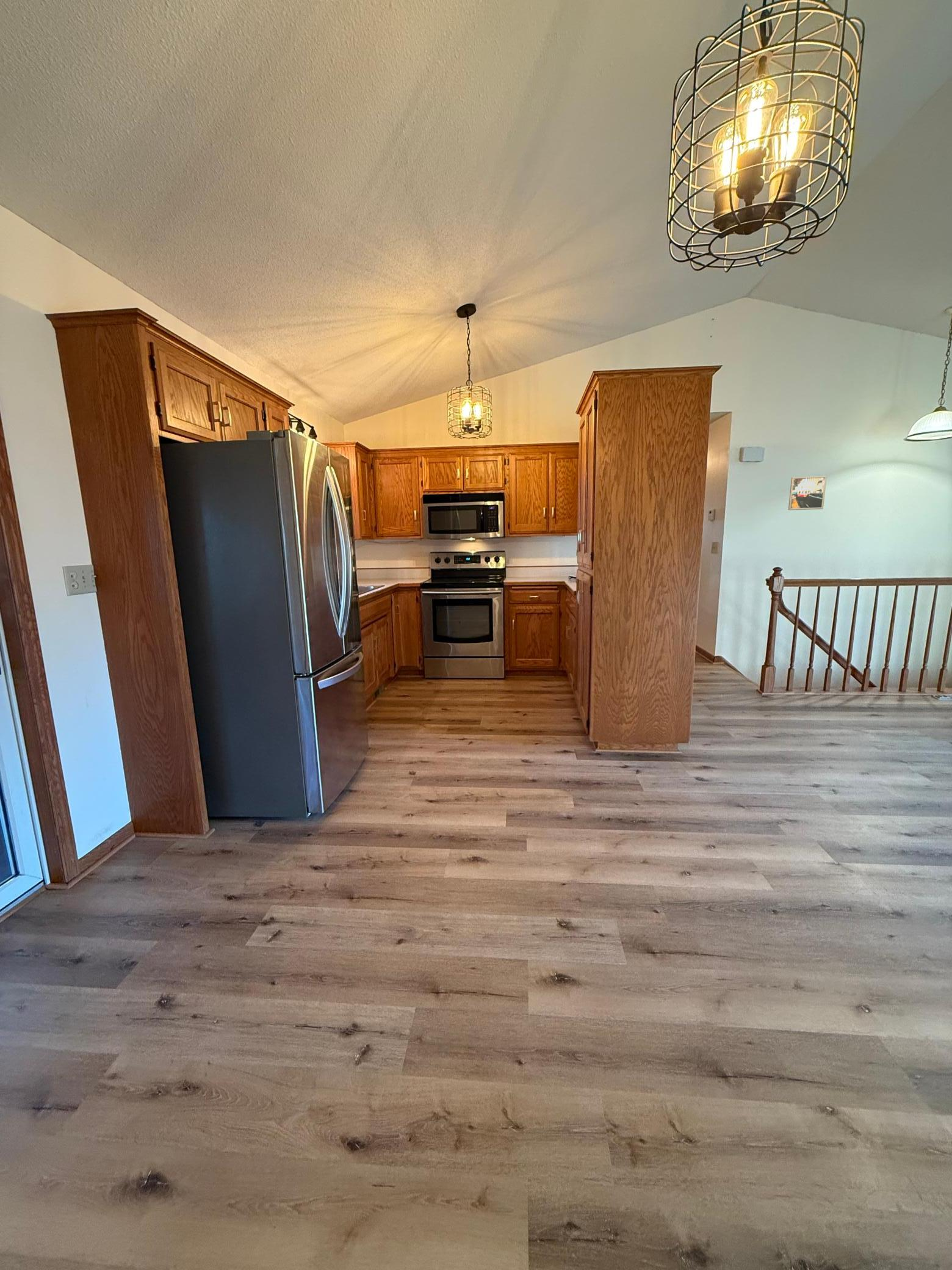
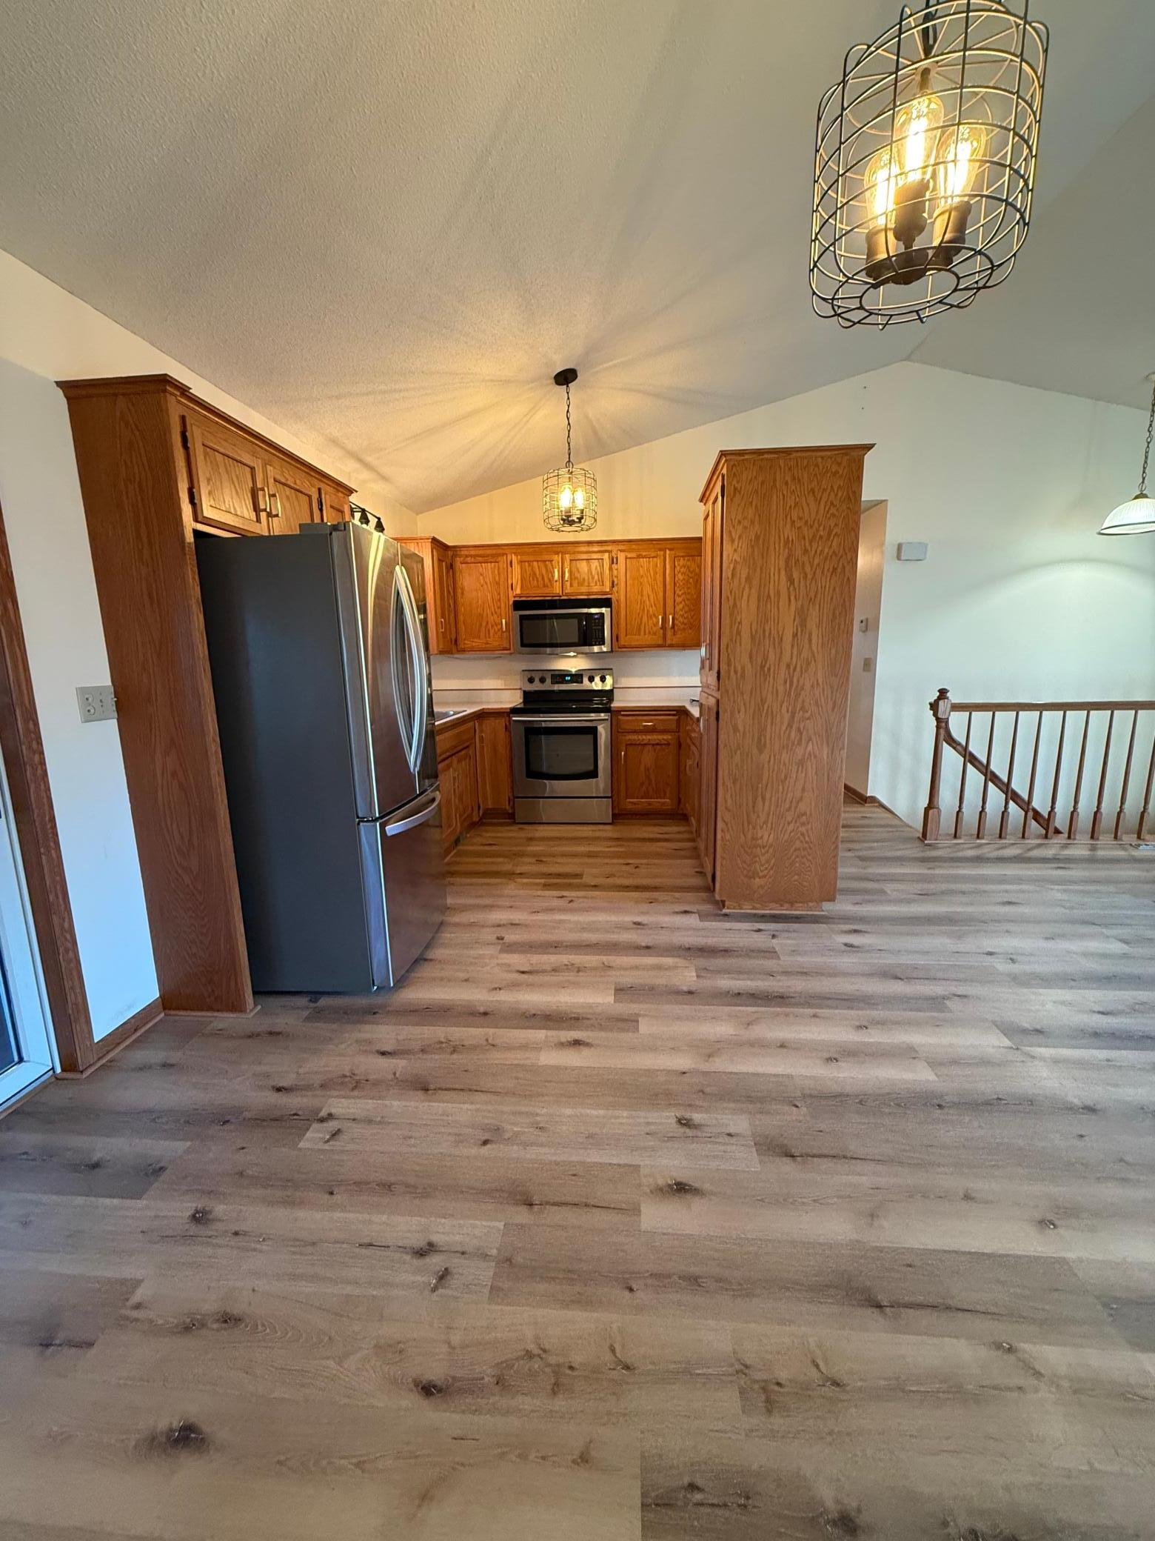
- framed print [788,476,828,510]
